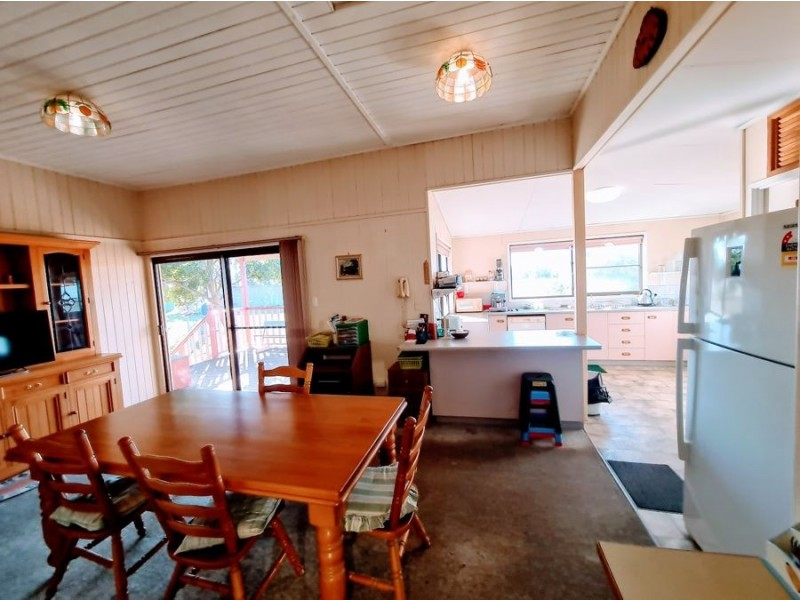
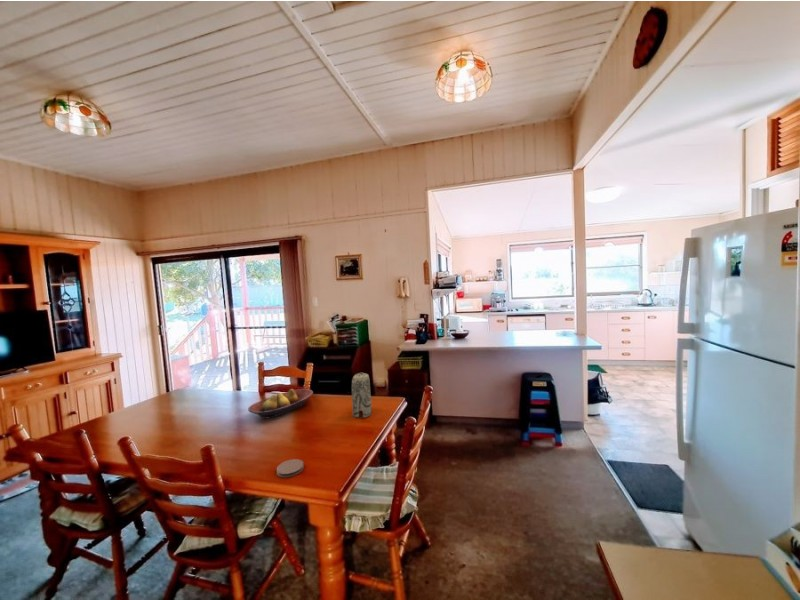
+ coaster [276,458,305,478]
+ toy elephant [351,372,373,419]
+ fruit bowl [247,388,314,420]
